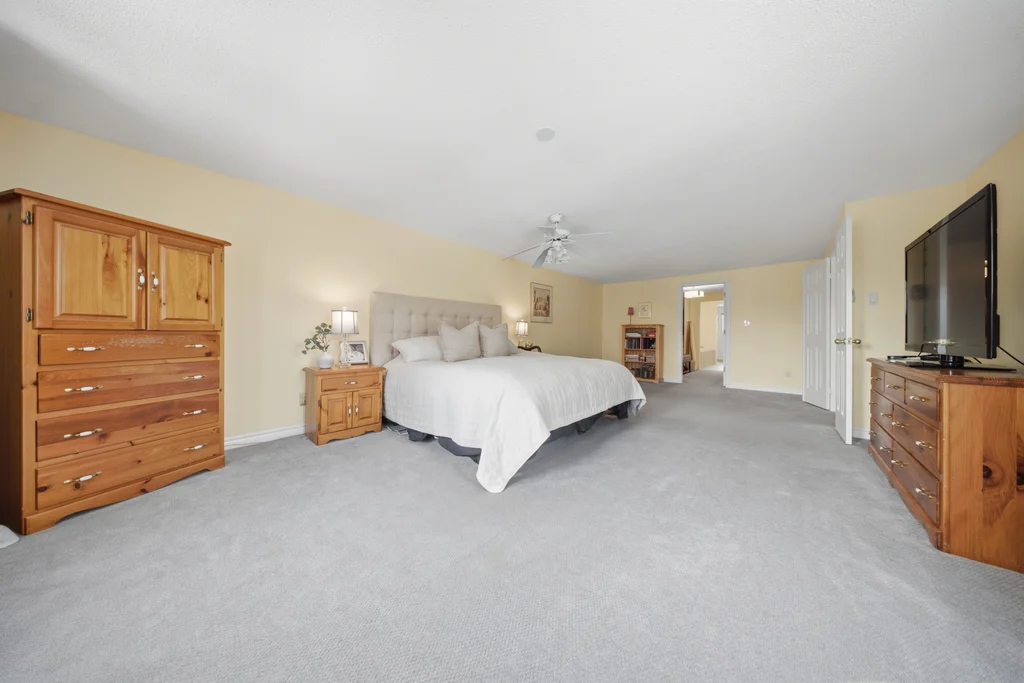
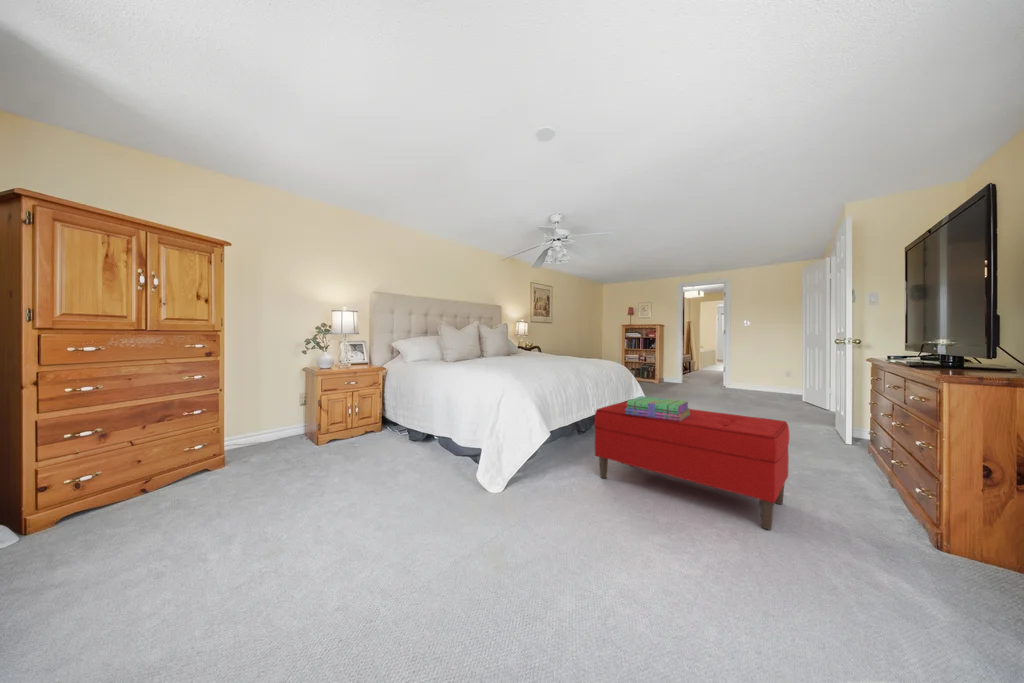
+ stack of books [625,395,691,421]
+ bench [593,400,790,531]
